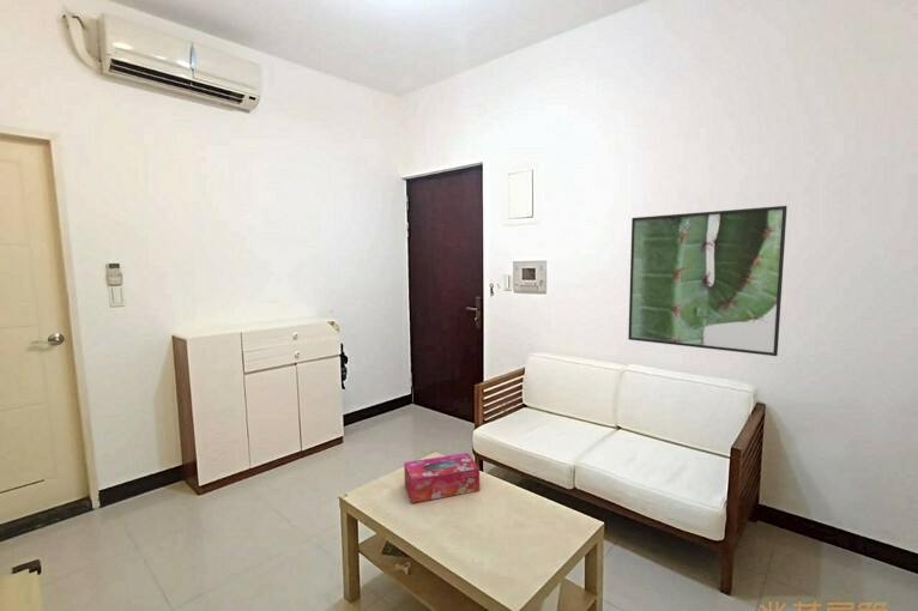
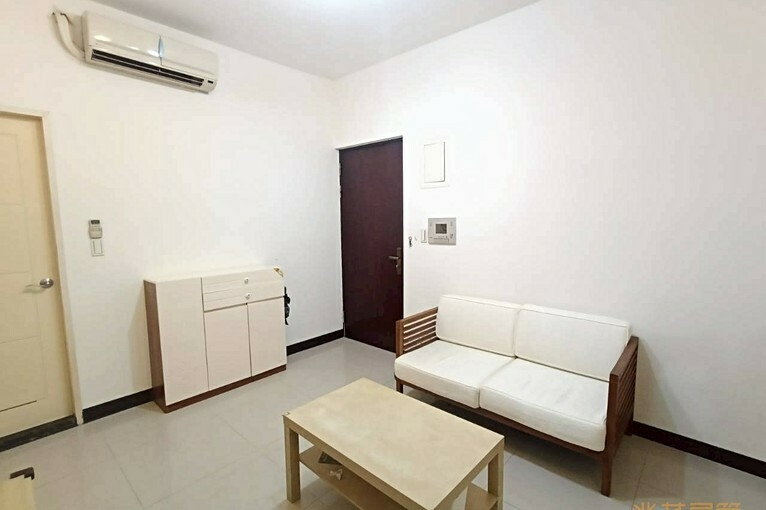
- tissue box [403,452,481,504]
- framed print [627,205,787,357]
